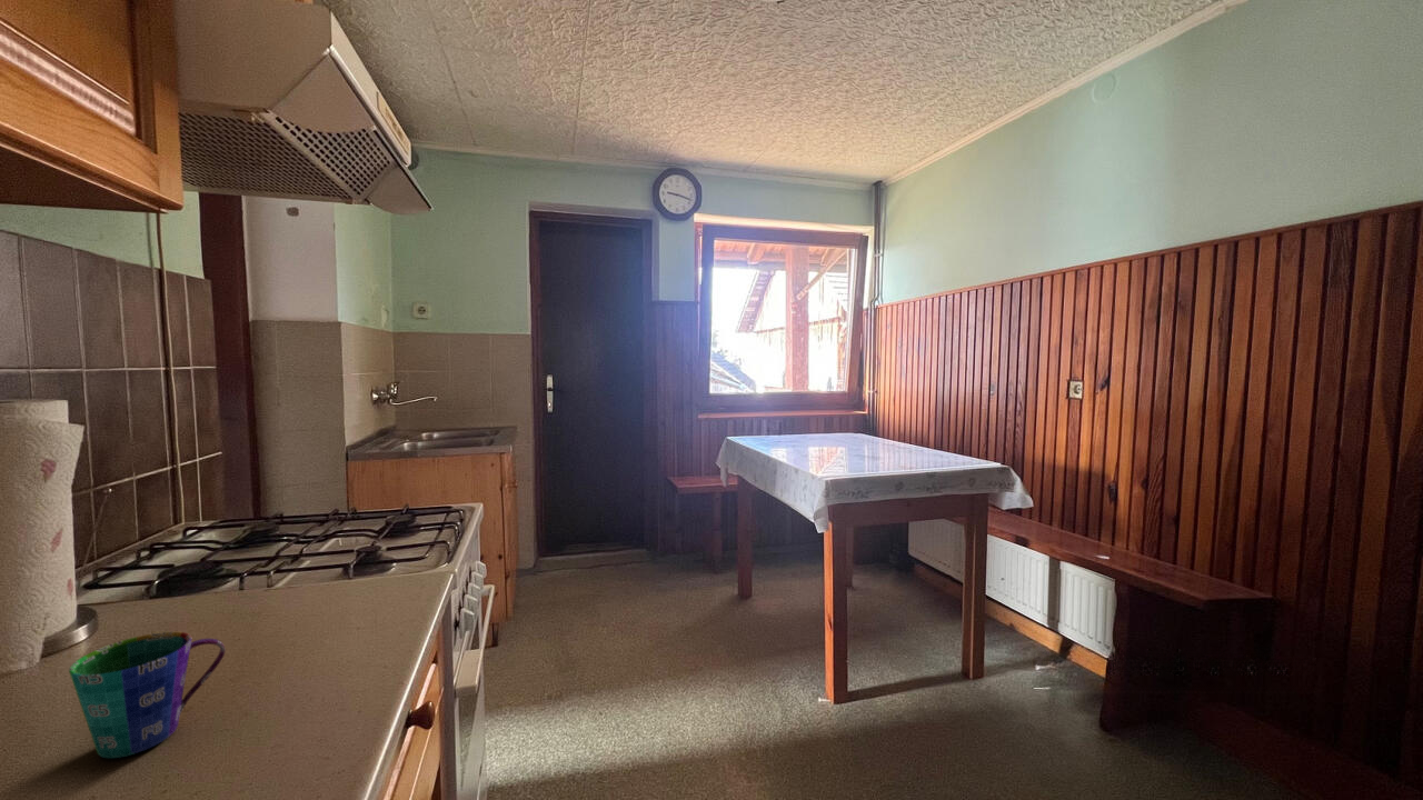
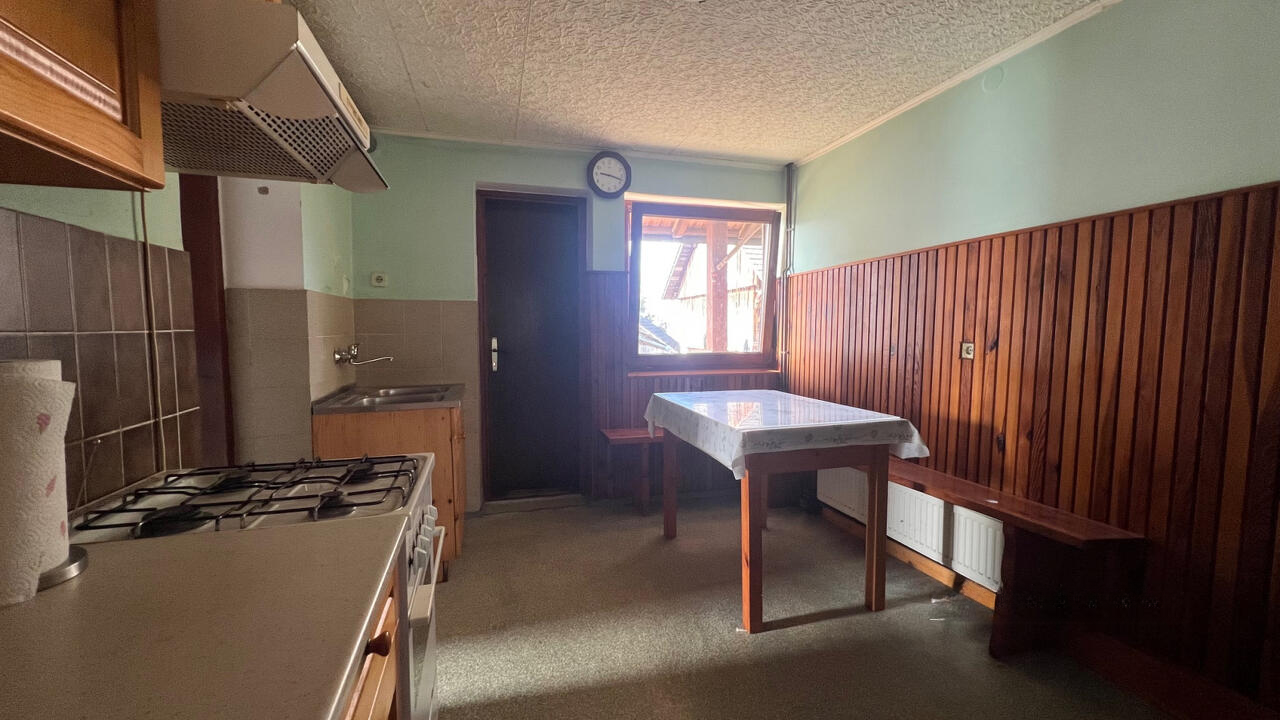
- cup [68,631,227,759]
